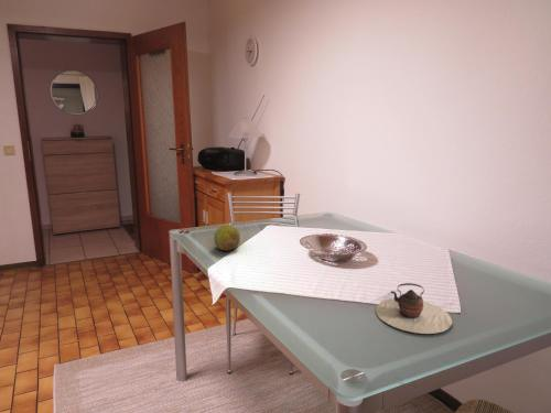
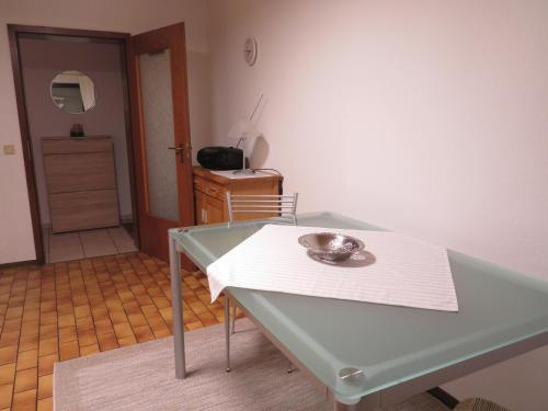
- fruit [213,224,241,252]
- teapot [375,282,453,335]
